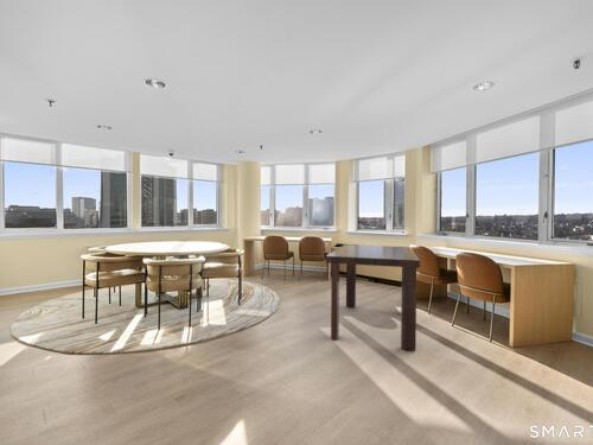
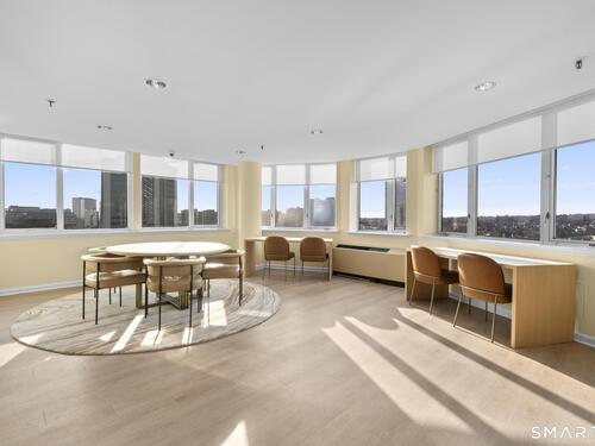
- dining table [325,243,421,351]
